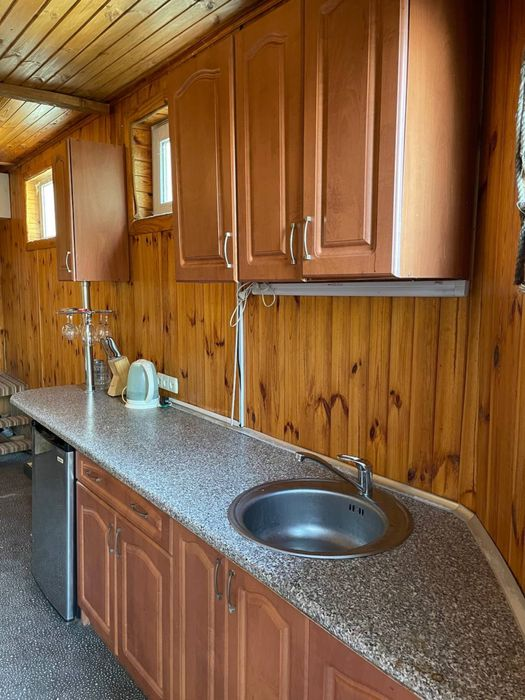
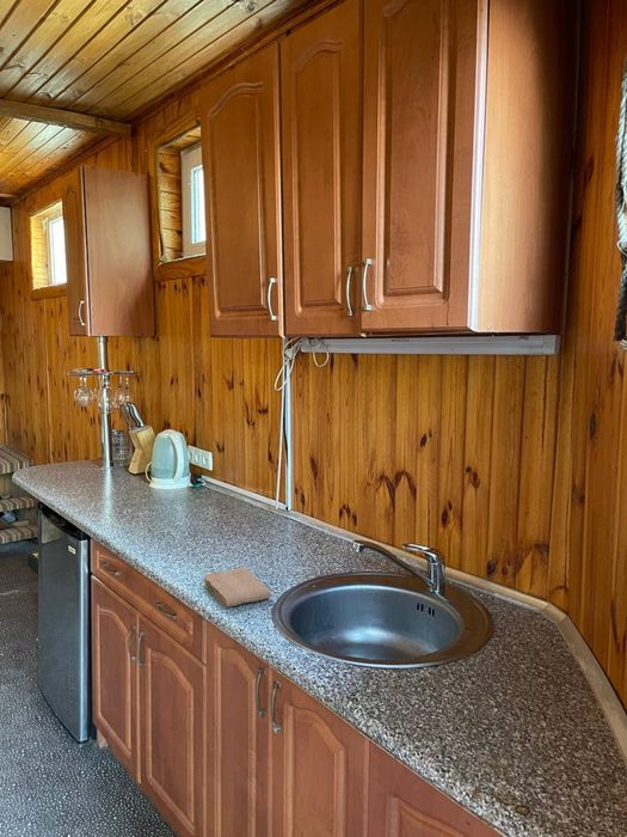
+ washcloth [203,567,272,607]
